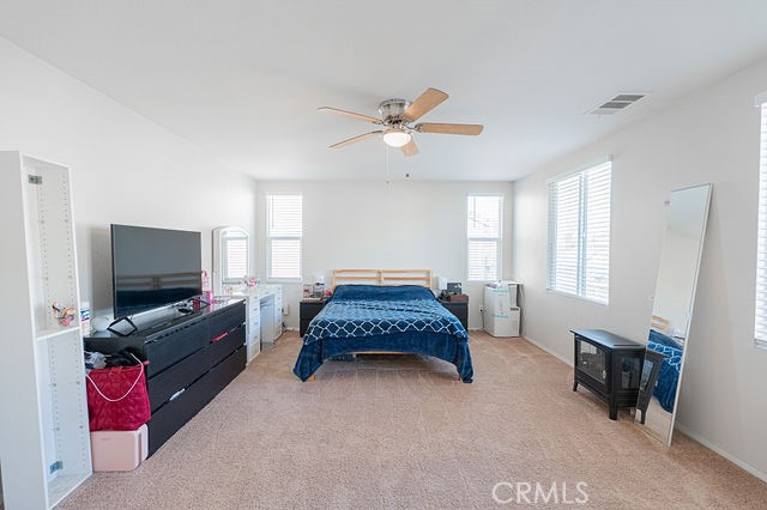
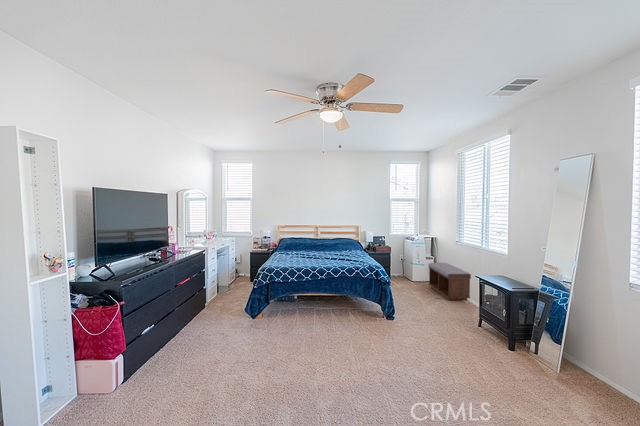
+ bench [427,262,472,301]
